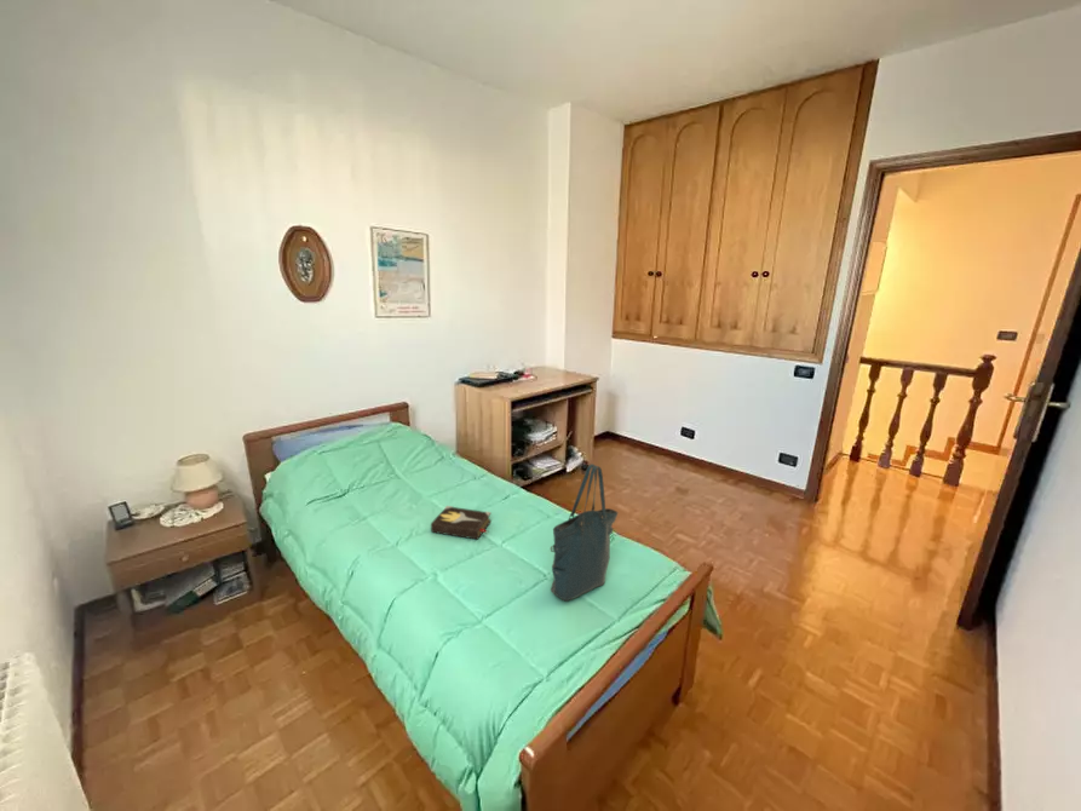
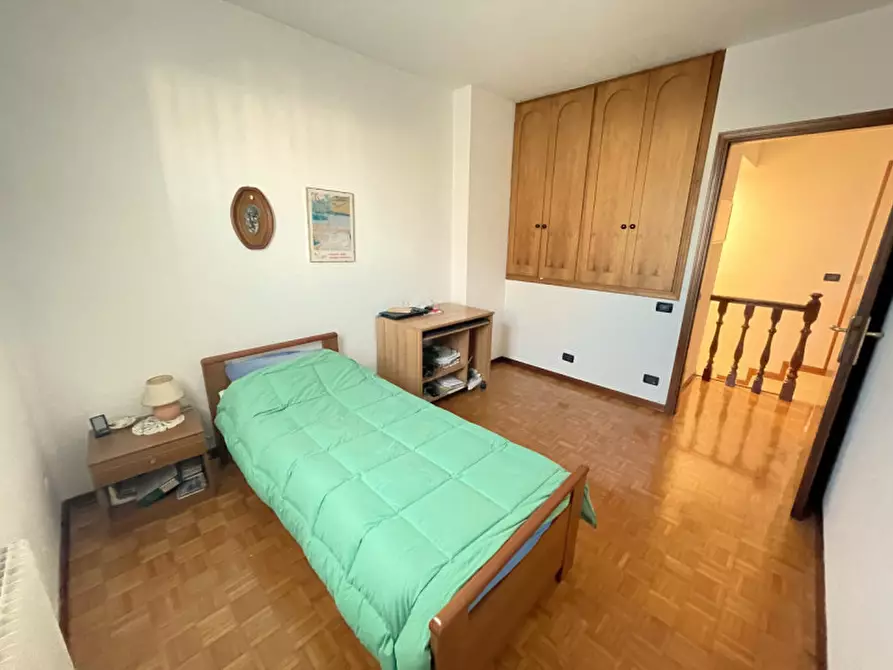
- hardback book [430,505,493,541]
- tote bag [550,462,619,602]
